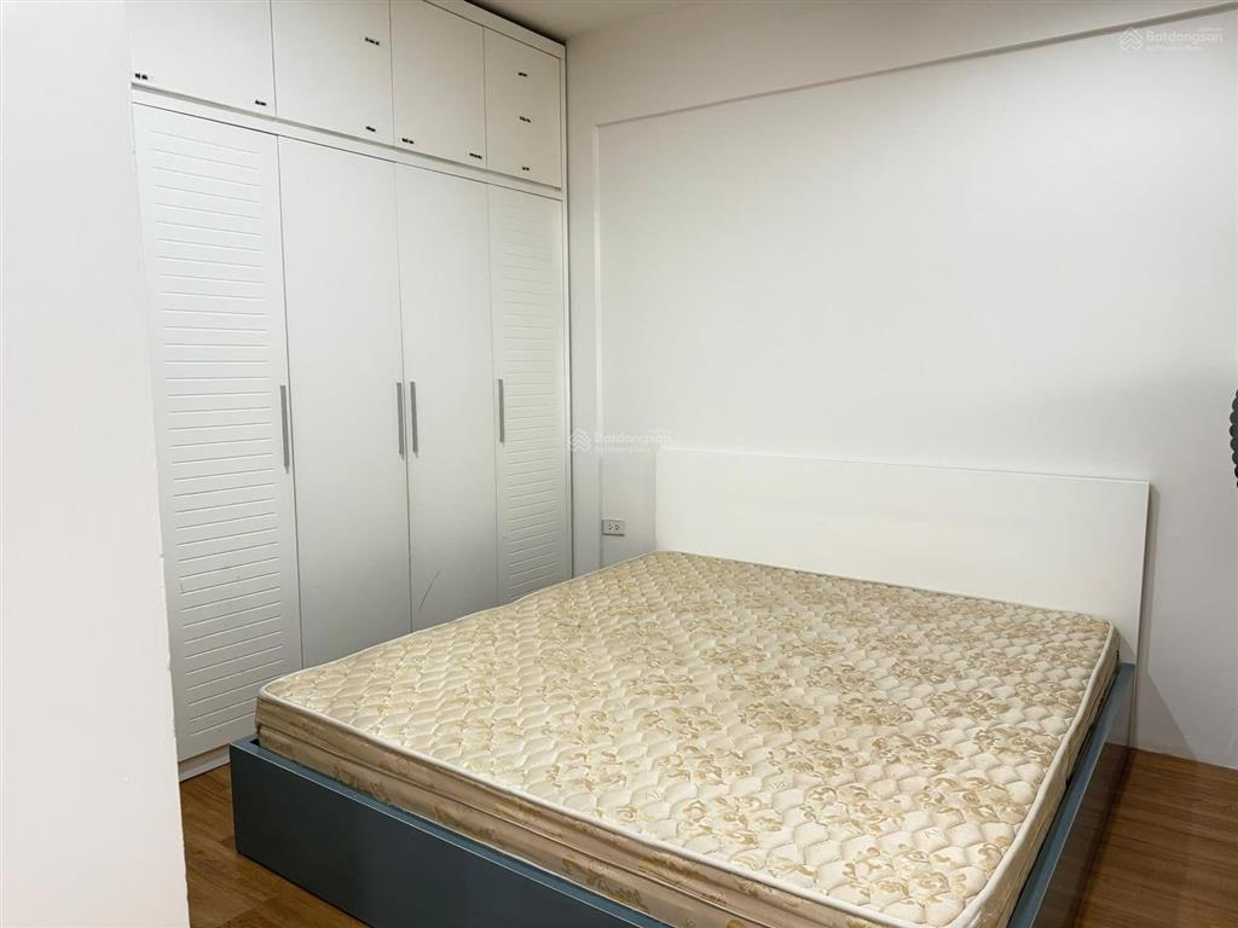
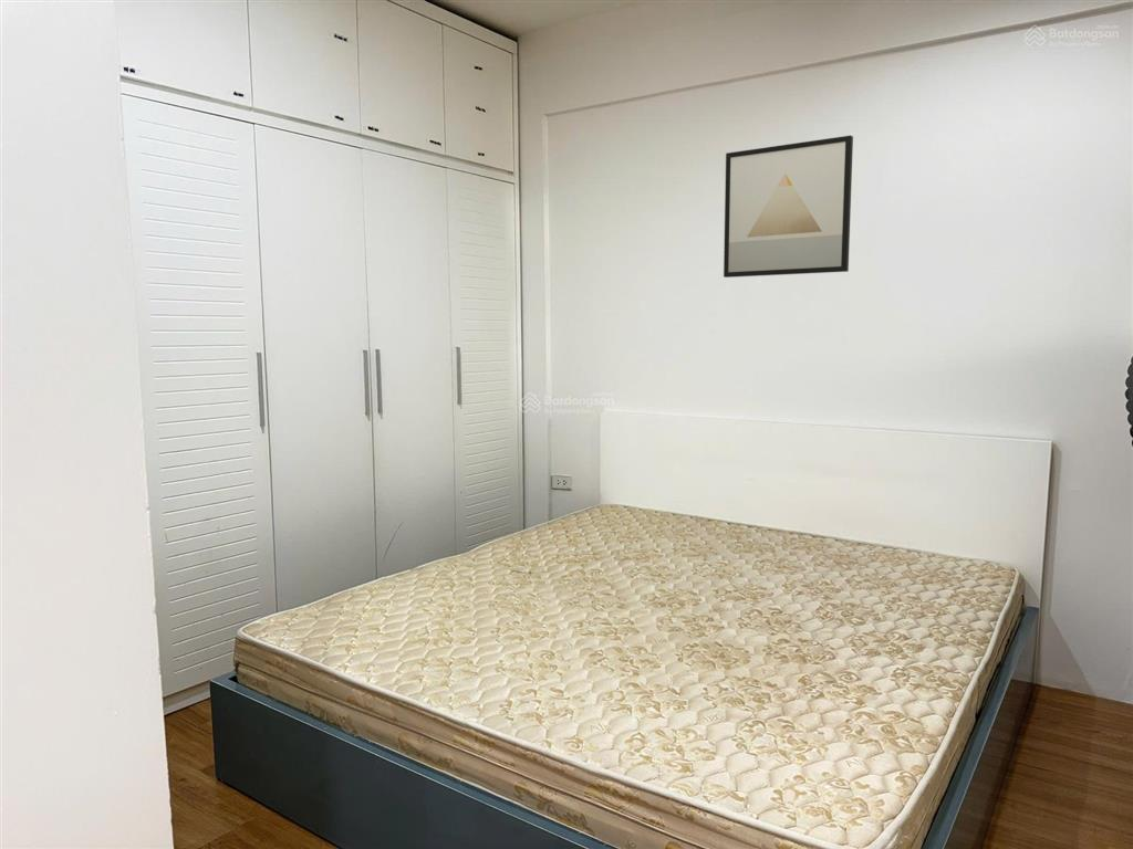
+ wall art [723,134,854,279]
